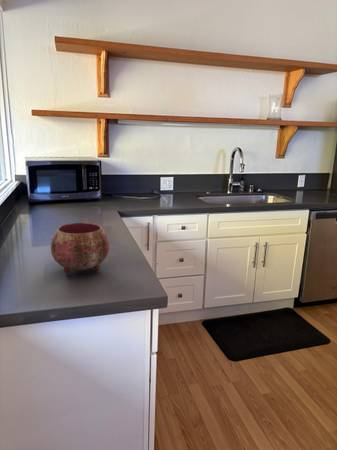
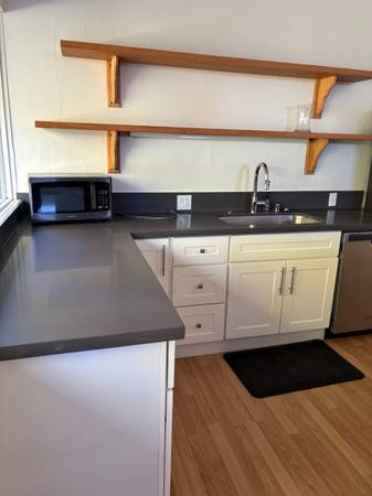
- bowl [50,222,110,274]
